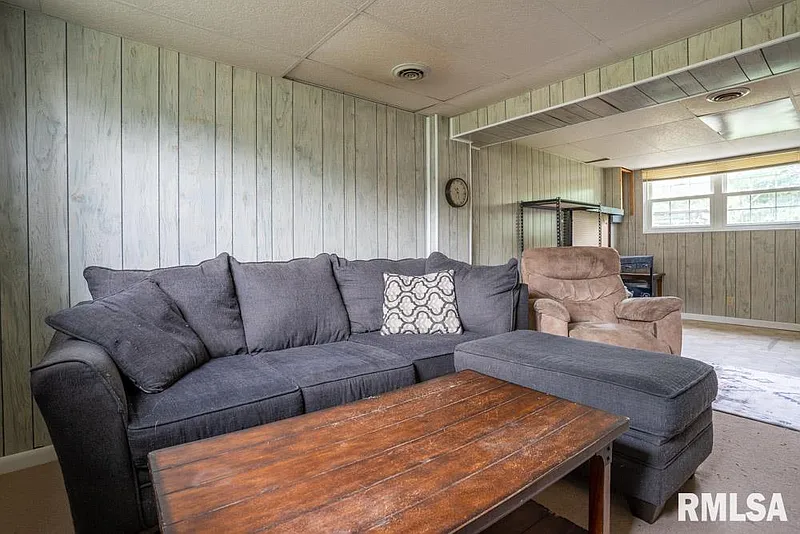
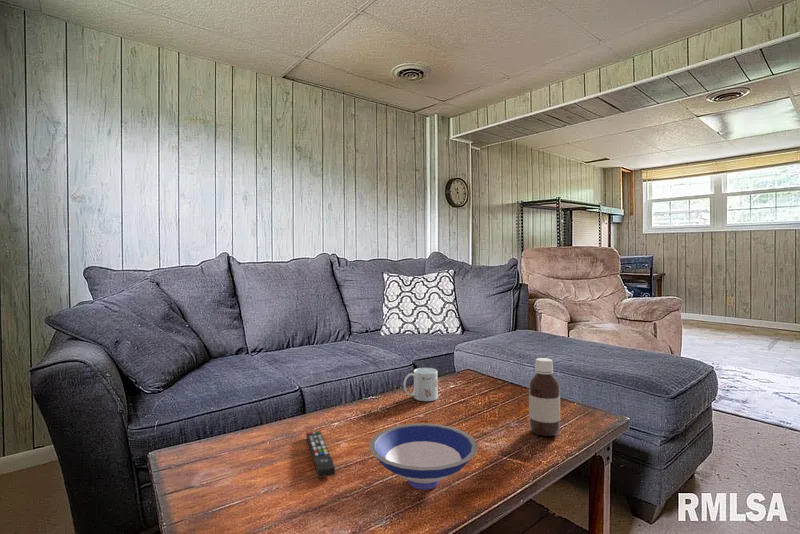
+ mug [402,367,439,402]
+ bowl [368,422,479,491]
+ remote control [305,430,336,479]
+ bottle [528,357,561,437]
